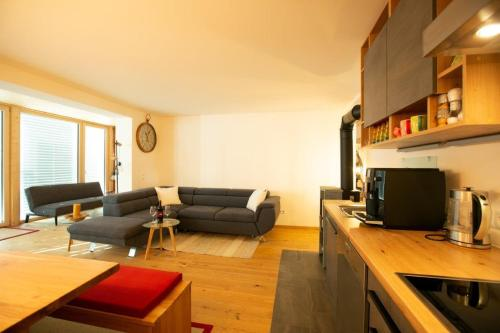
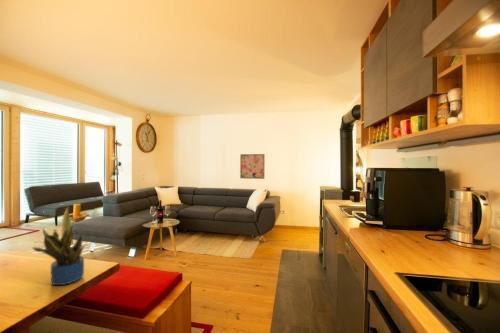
+ wall art [239,153,266,180]
+ potted plant [31,205,92,286]
